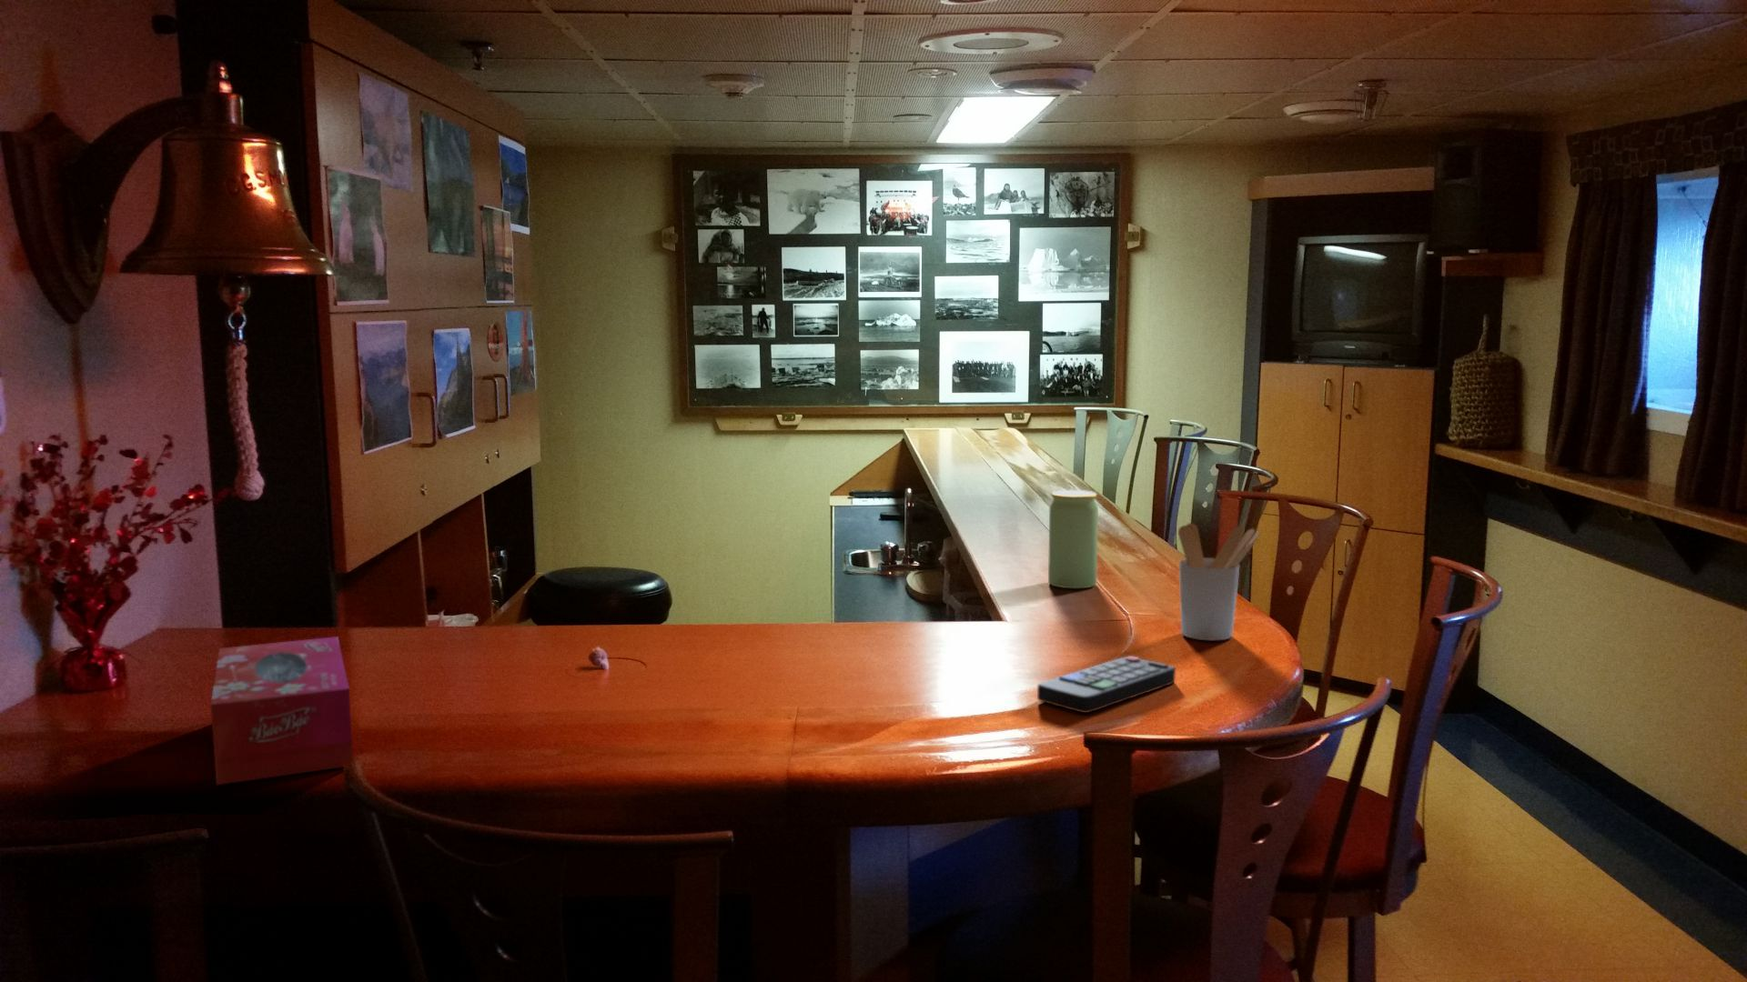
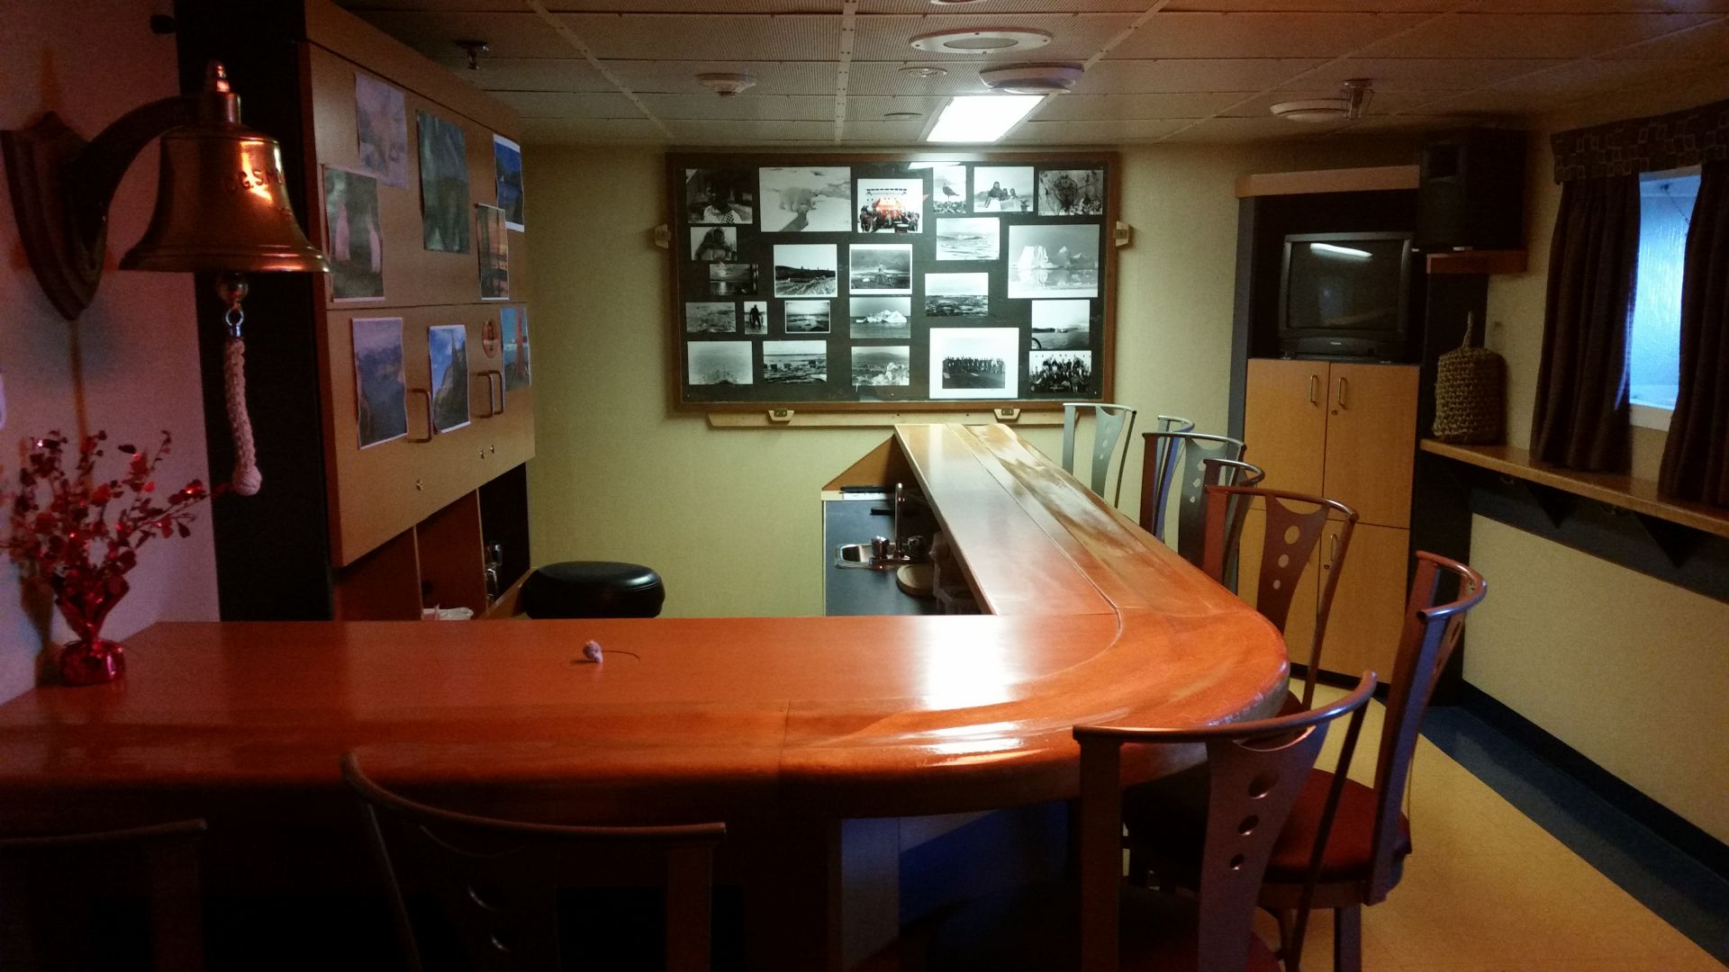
- tissue box [210,635,354,785]
- remote control [1037,656,1177,713]
- jar [1047,489,1099,589]
- utensil holder [1177,522,1261,641]
